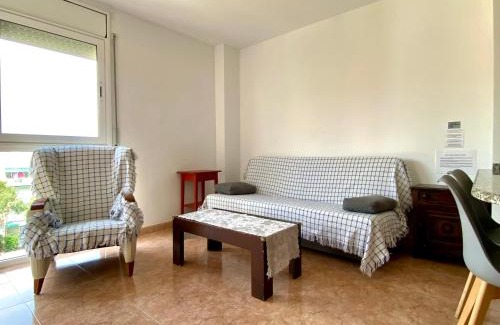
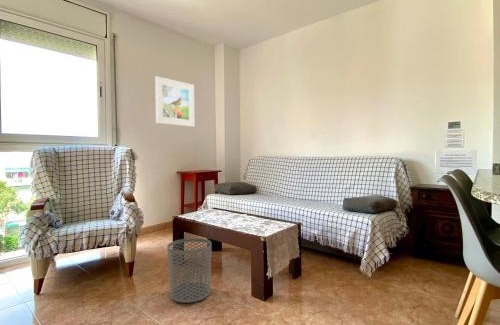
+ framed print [154,75,195,128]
+ waste bin [166,237,212,304]
